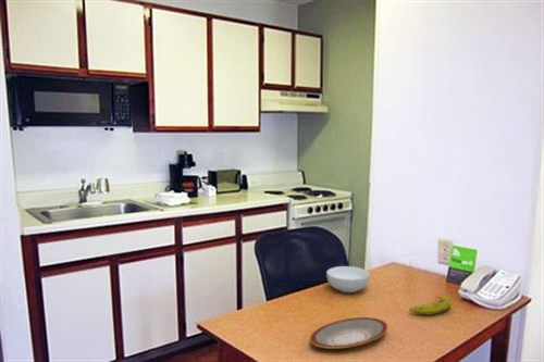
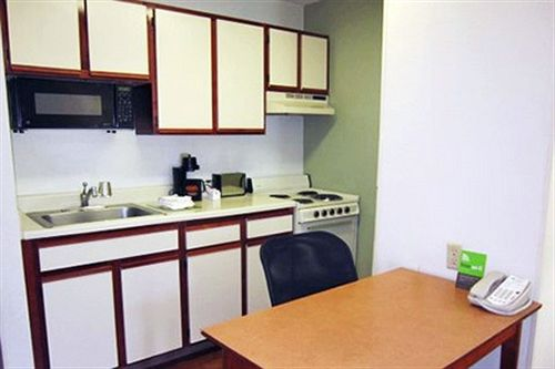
- fruit [408,295,453,315]
- cereal bowl [325,265,371,294]
- plate [309,316,388,350]
